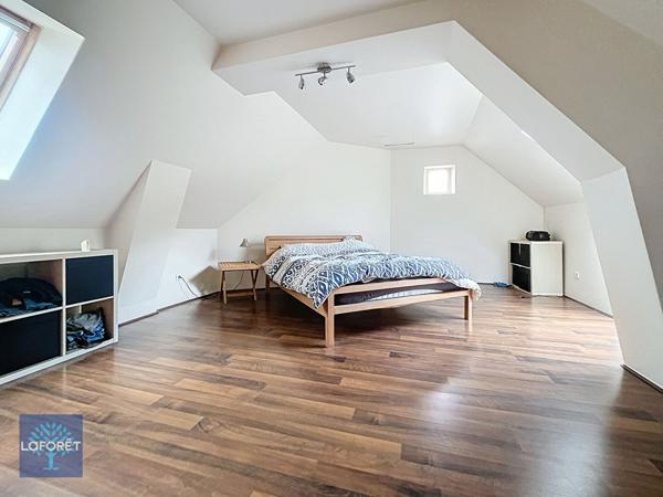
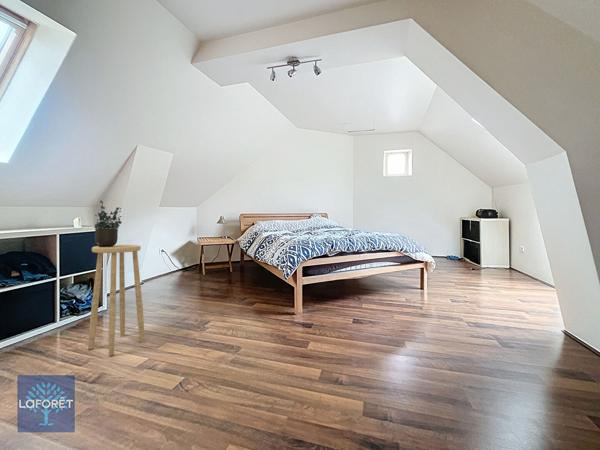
+ stool [87,244,146,356]
+ potted plant [93,200,123,247]
